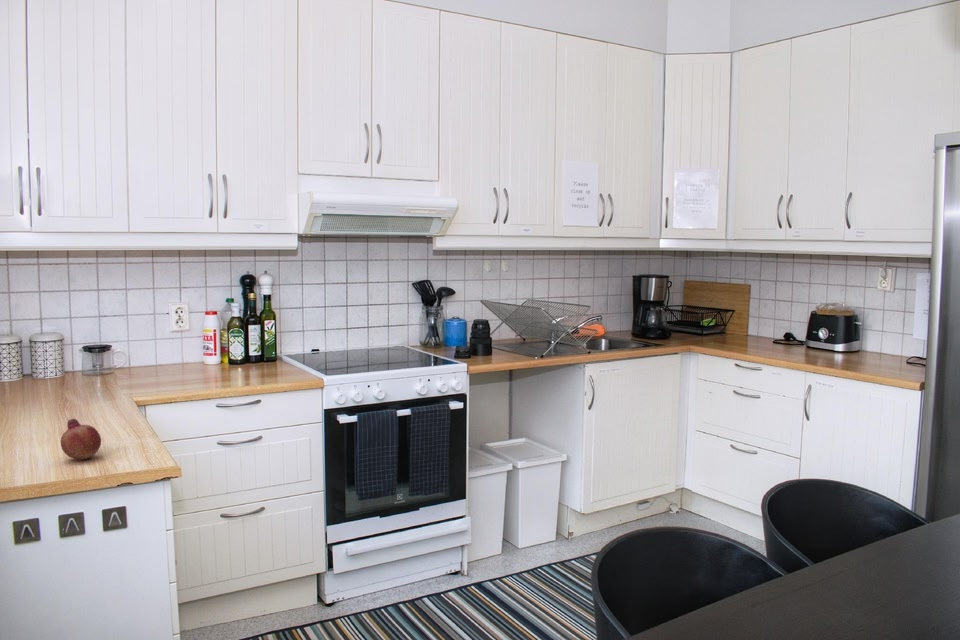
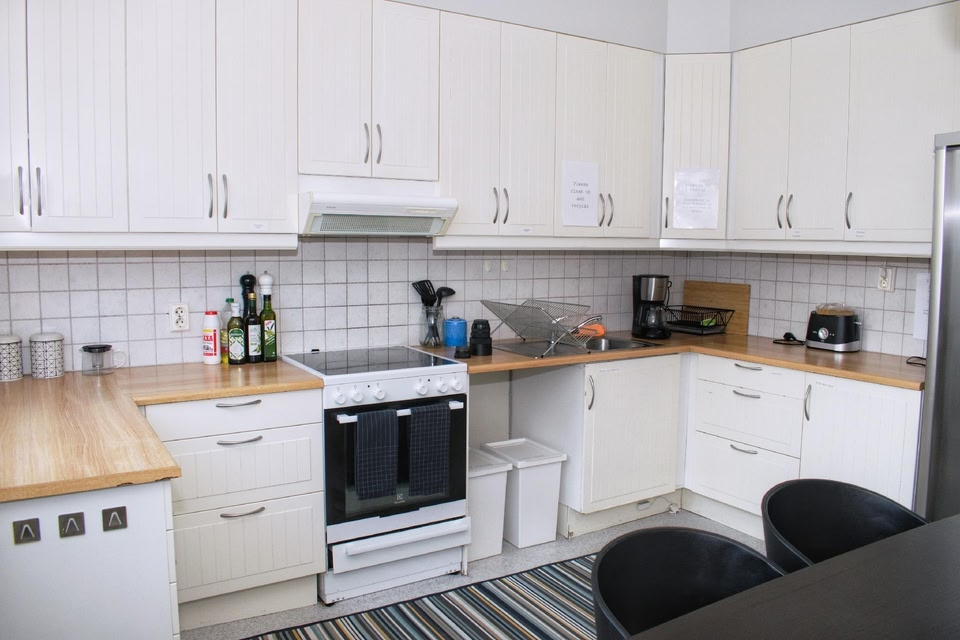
- fruit [60,418,102,461]
